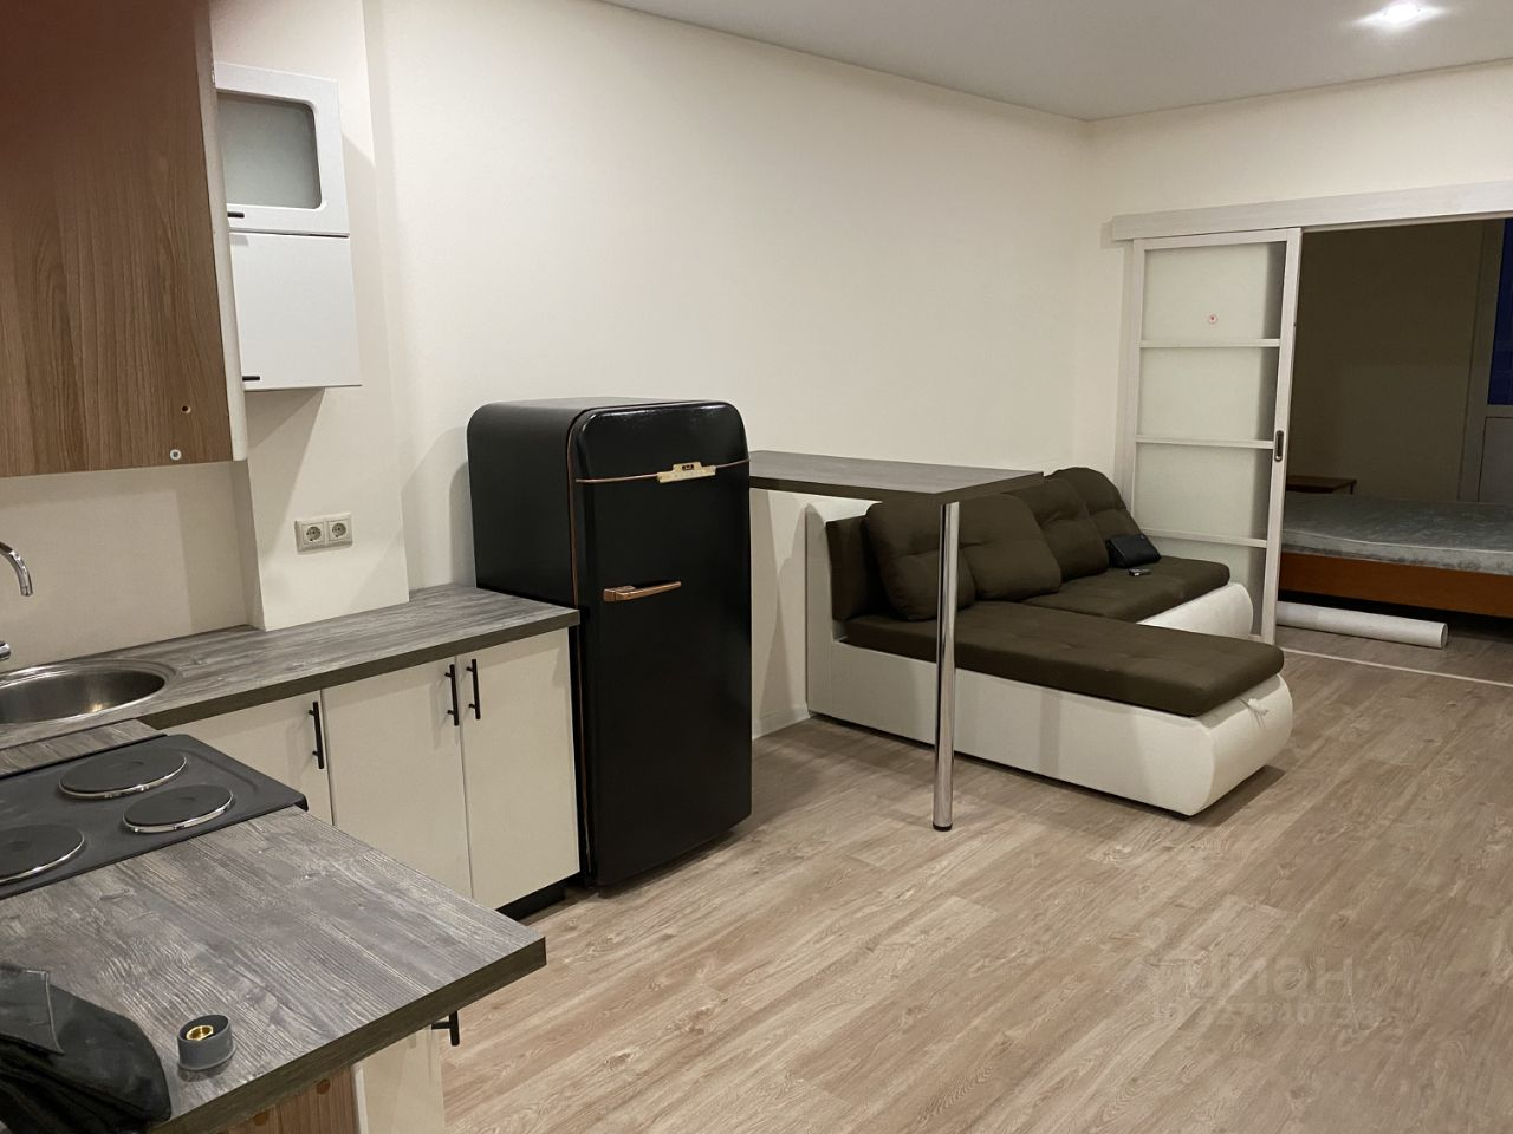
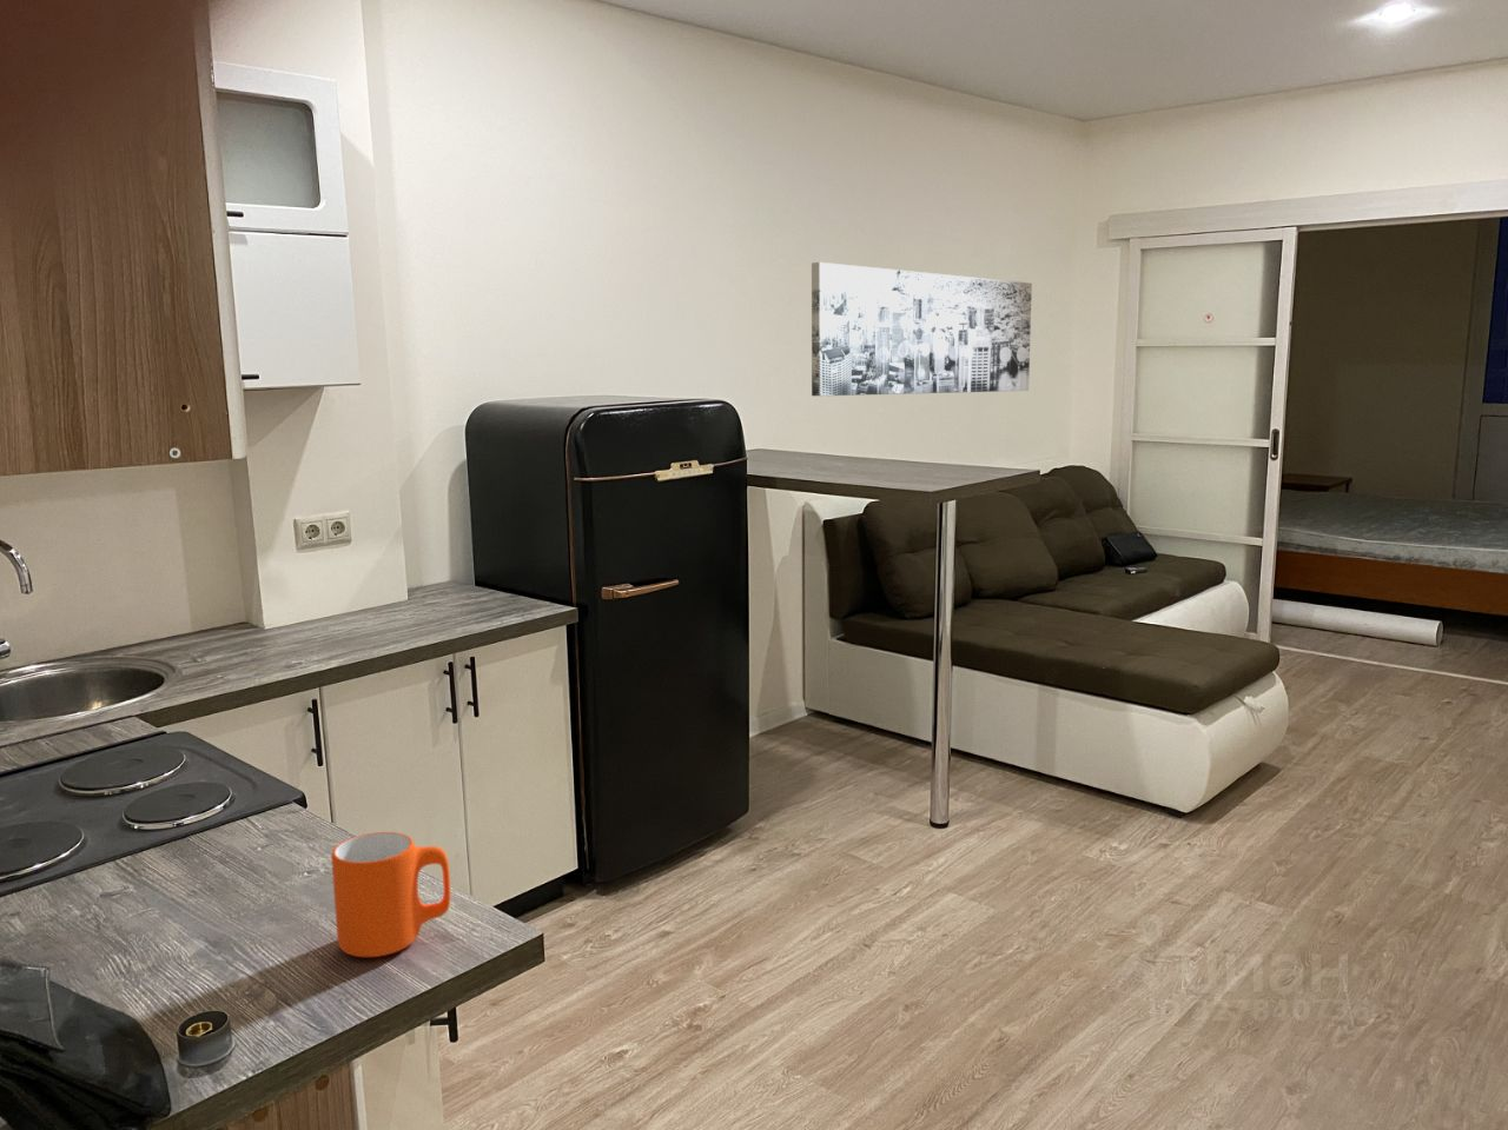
+ wall art [811,261,1033,396]
+ mug [330,831,451,958]
